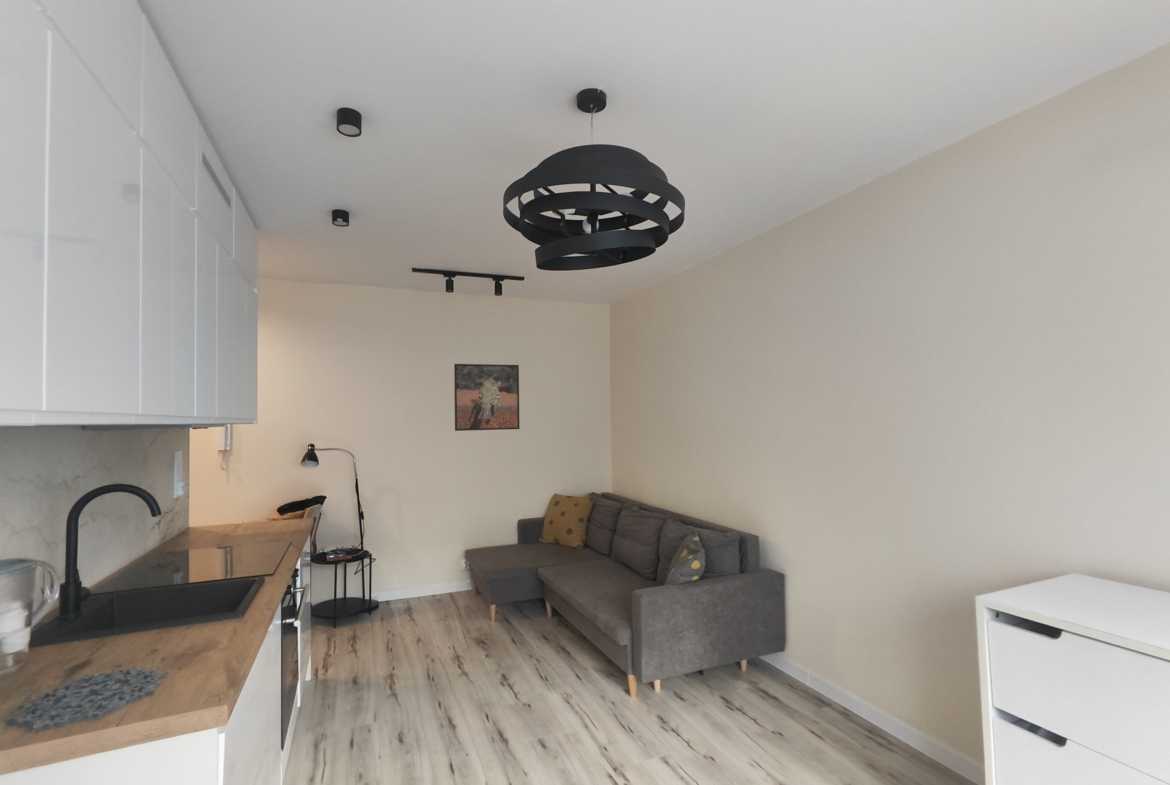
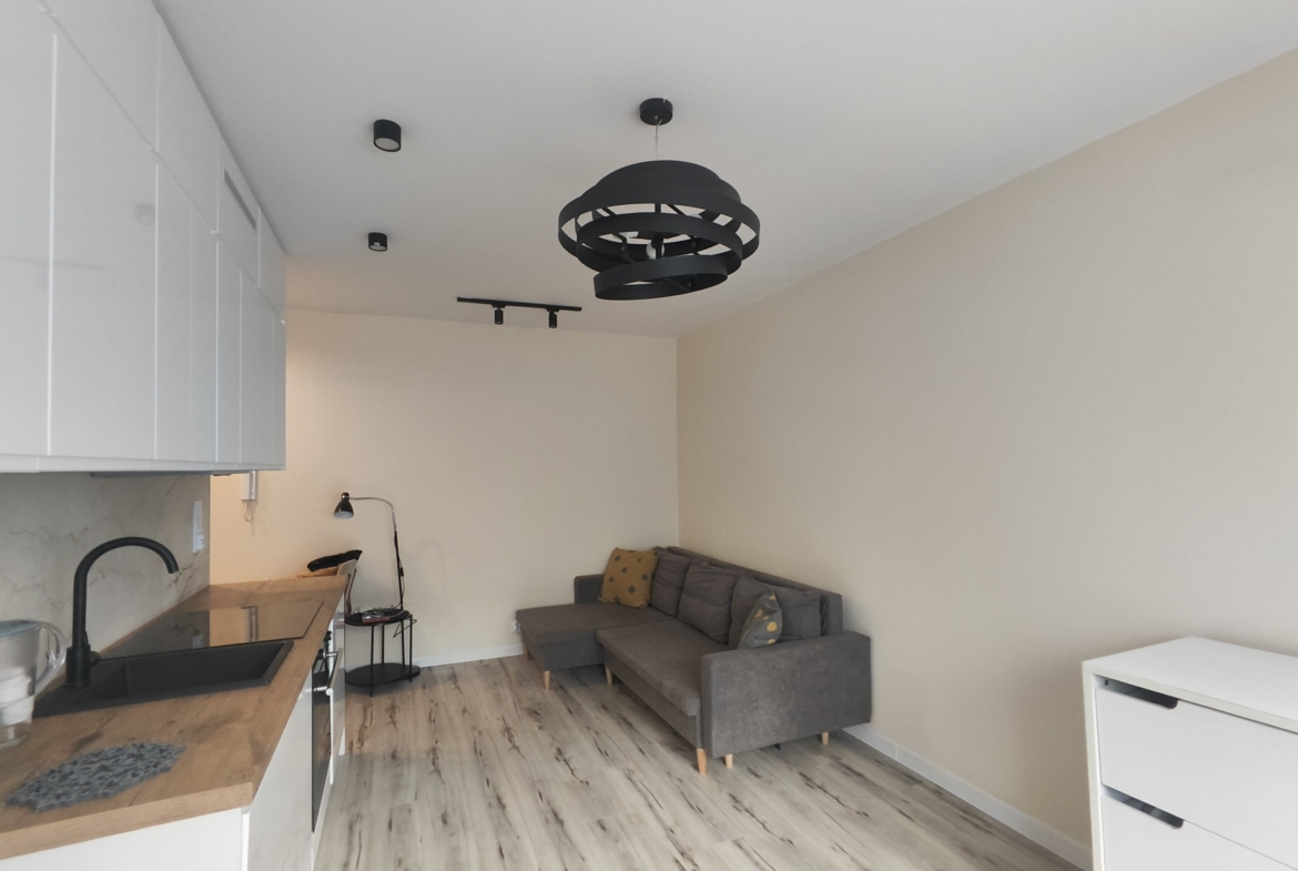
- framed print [453,363,521,432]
